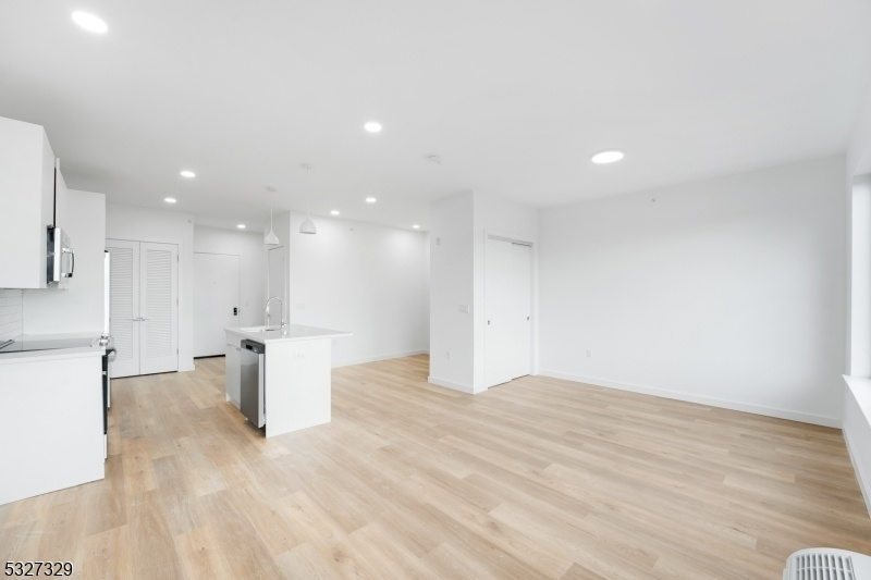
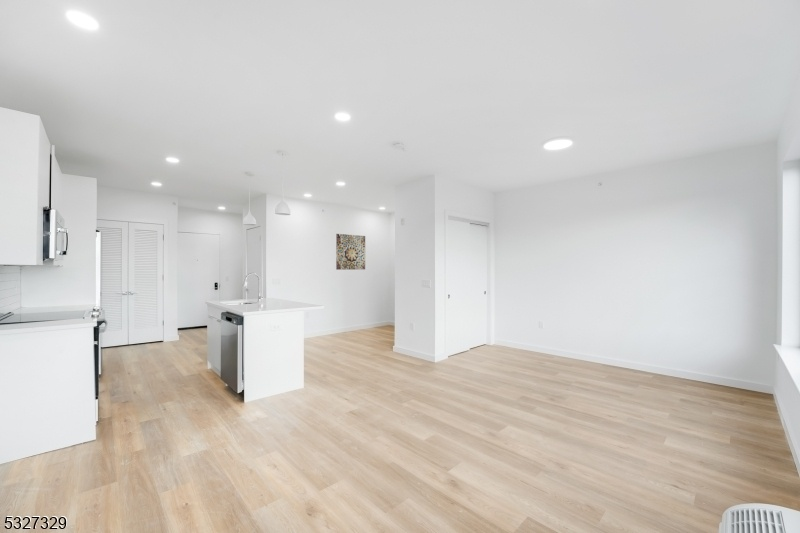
+ wall art [335,233,366,271]
